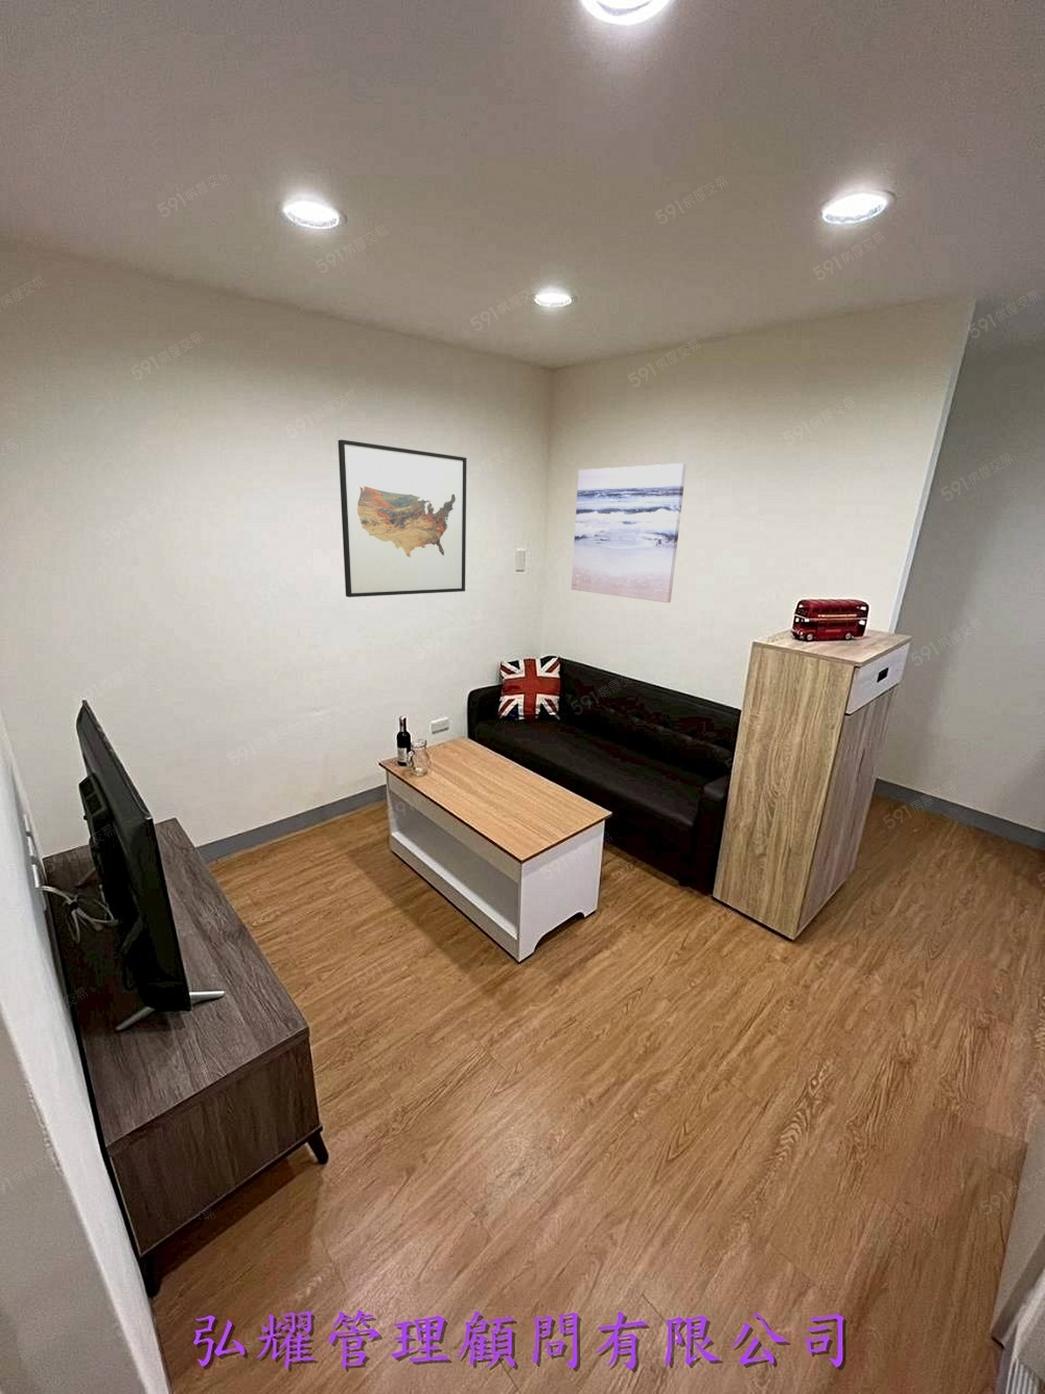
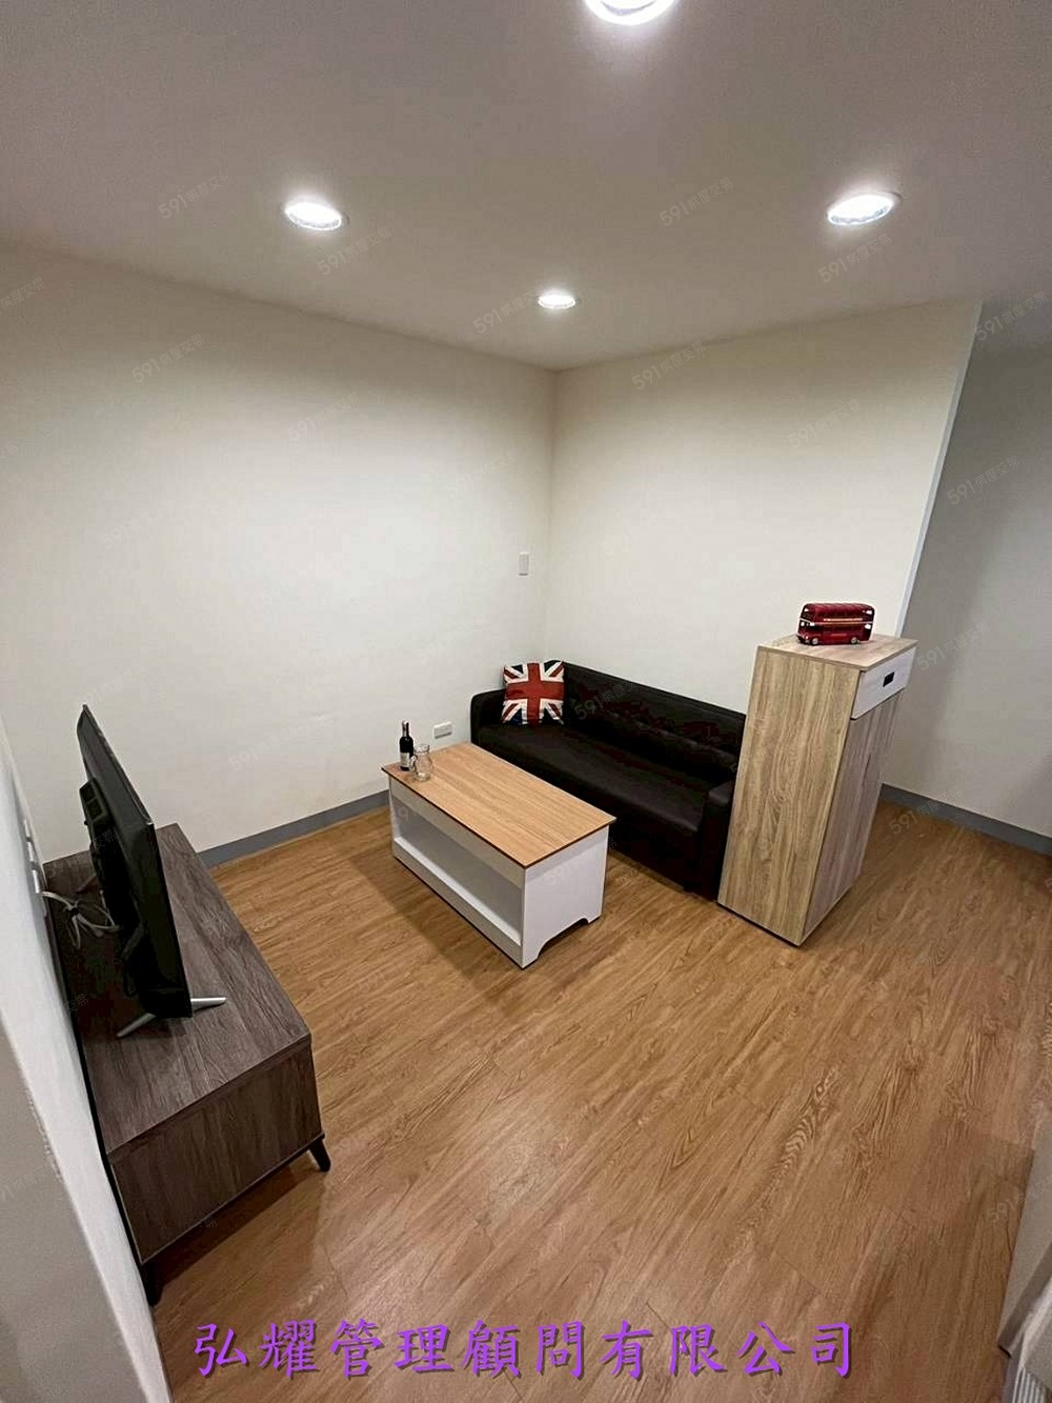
- wall art [571,462,687,603]
- wall art [337,439,468,599]
